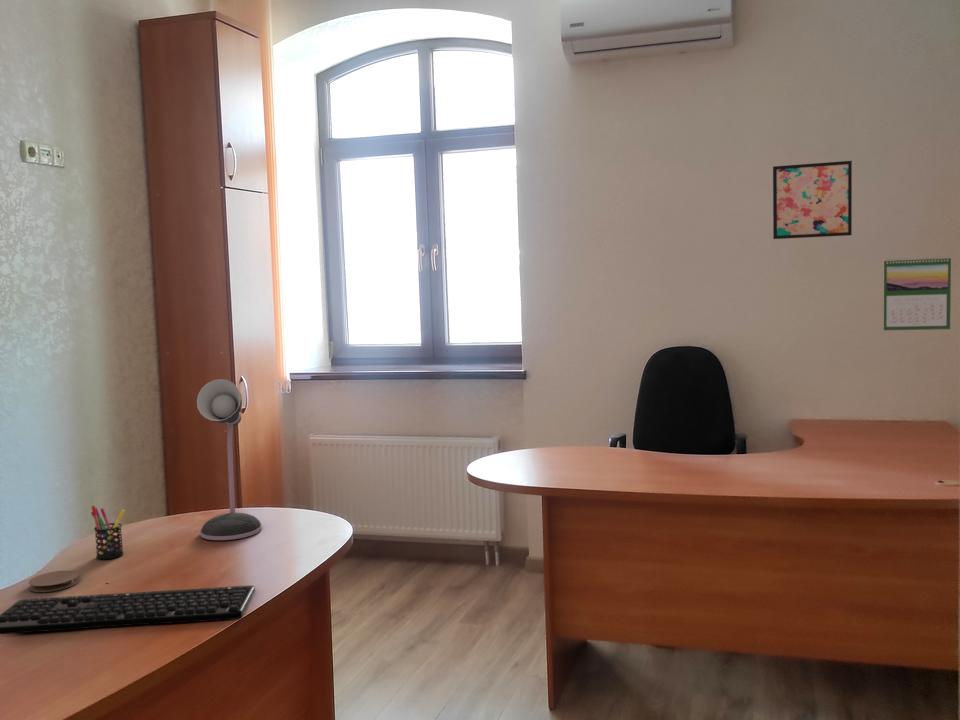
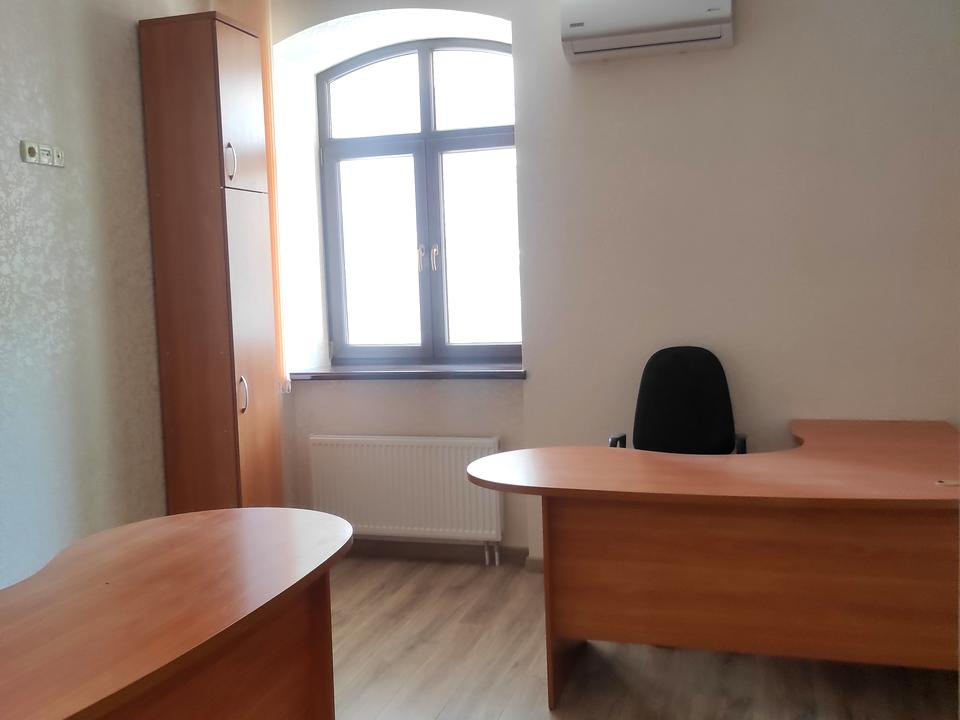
- keyboard [0,584,256,635]
- calendar [882,255,952,331]
- coaster [27,569,80,593]
- pen holder [90,505,126,560]
- desk lamp [196,378,263,541]
- wall art [772,160,853,240]
